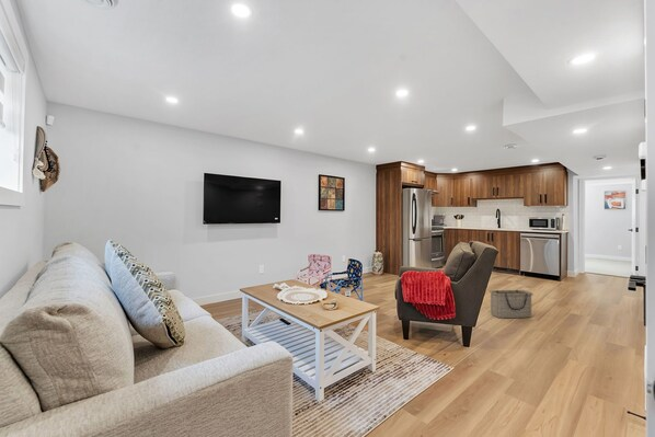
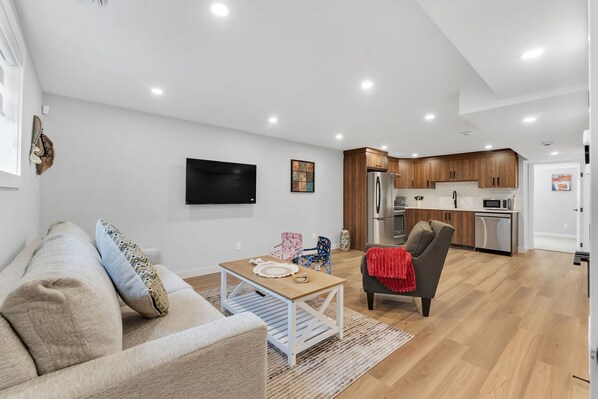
- basket [489,289,535,319]
